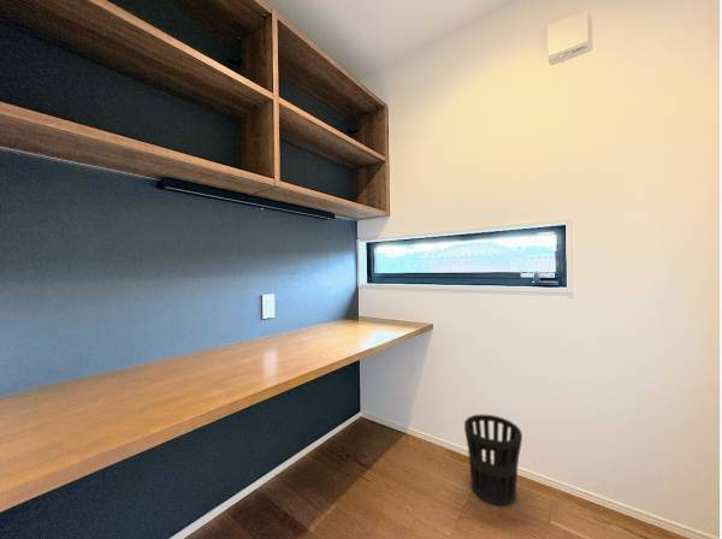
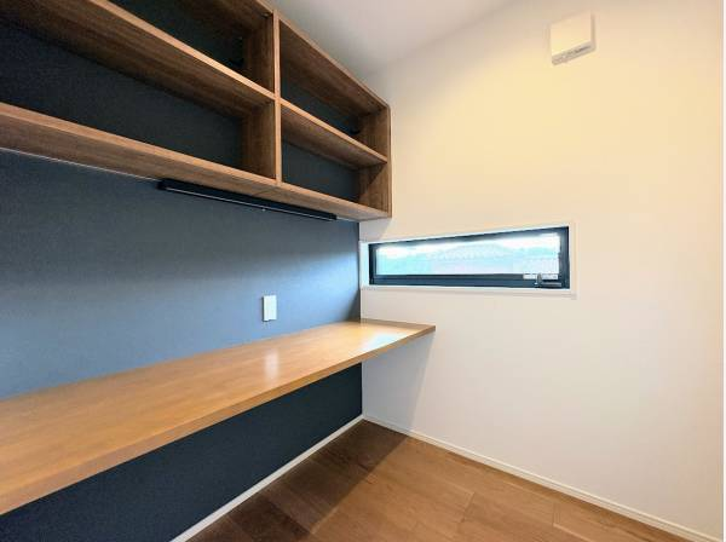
- wastebasket [463,414,523,507]
